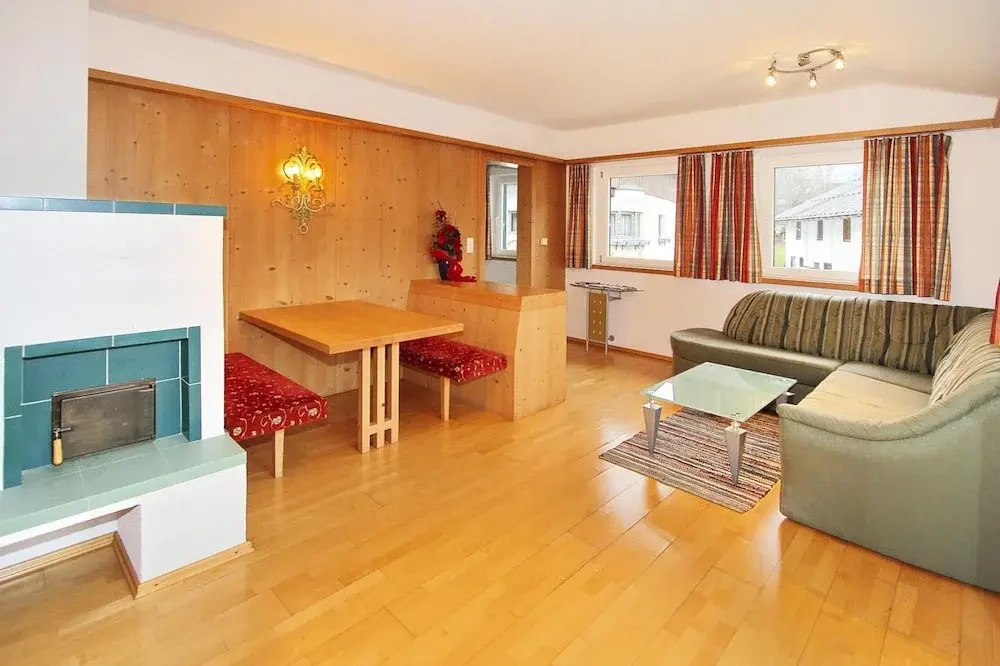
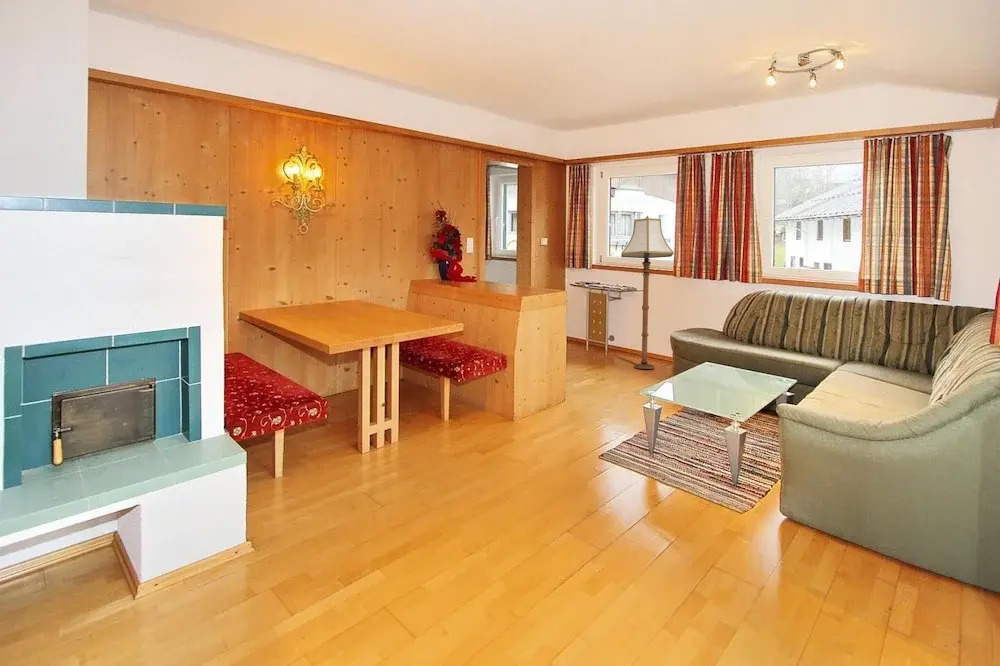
+ floor lamp [620,215,675,370]
